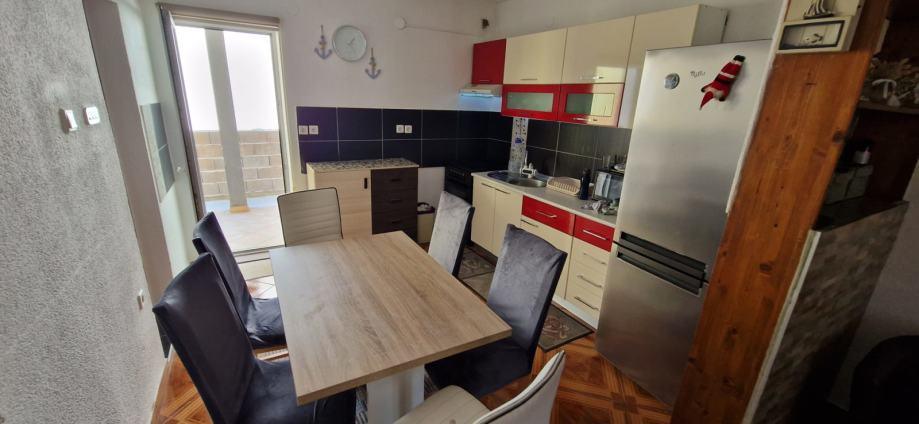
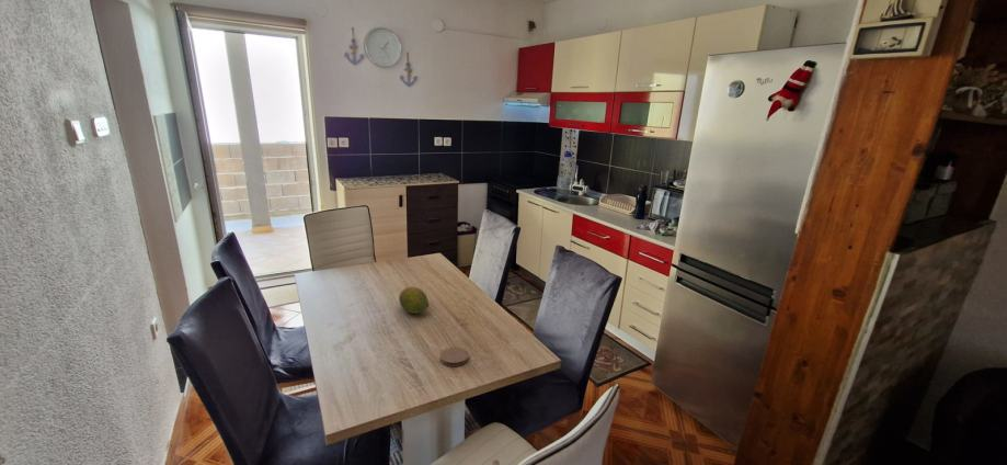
+ coaster [438,347,470,367]
+ fruit [398,286,431,315]
